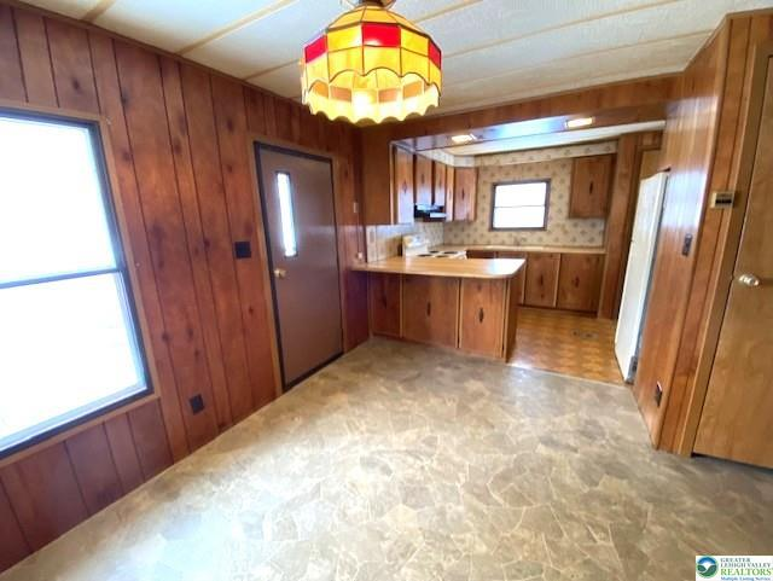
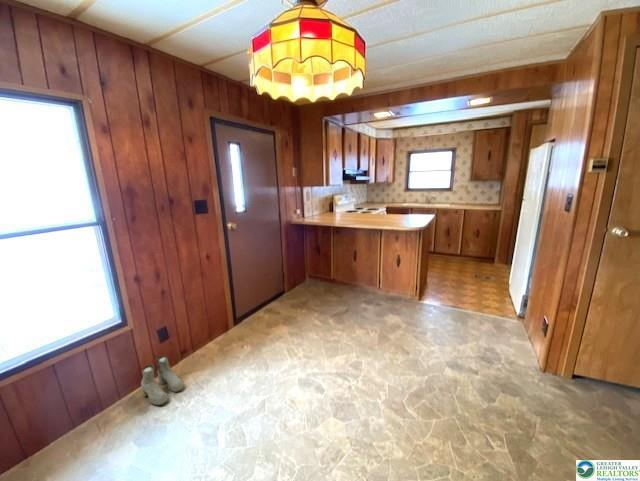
+ boots [140,355,184,406]
